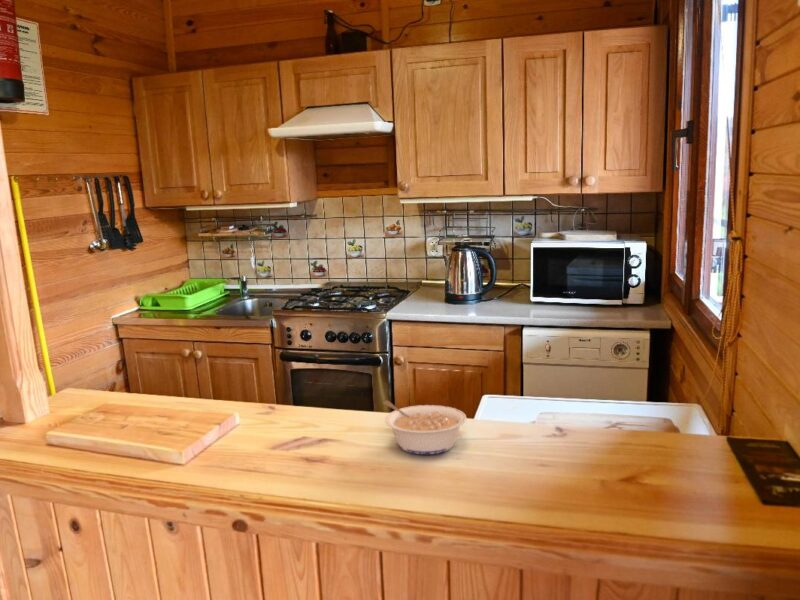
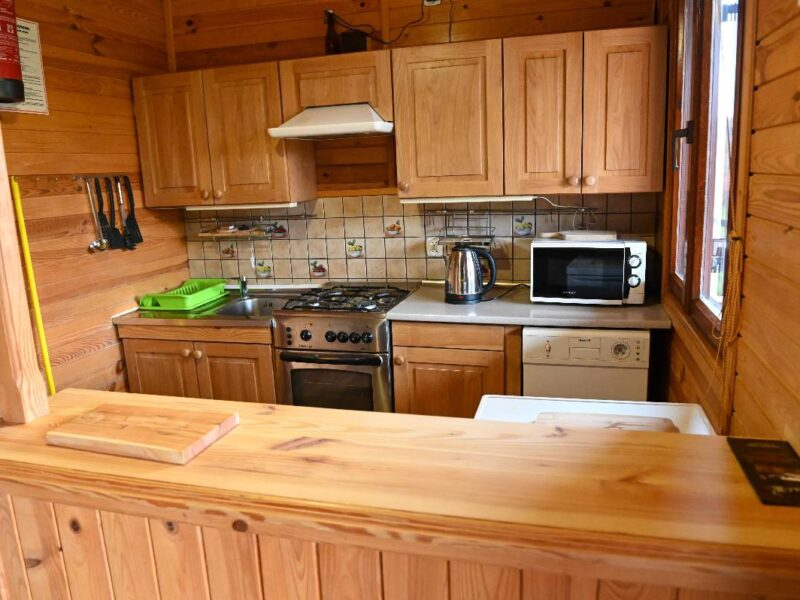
- legume [382,399,468,455]
